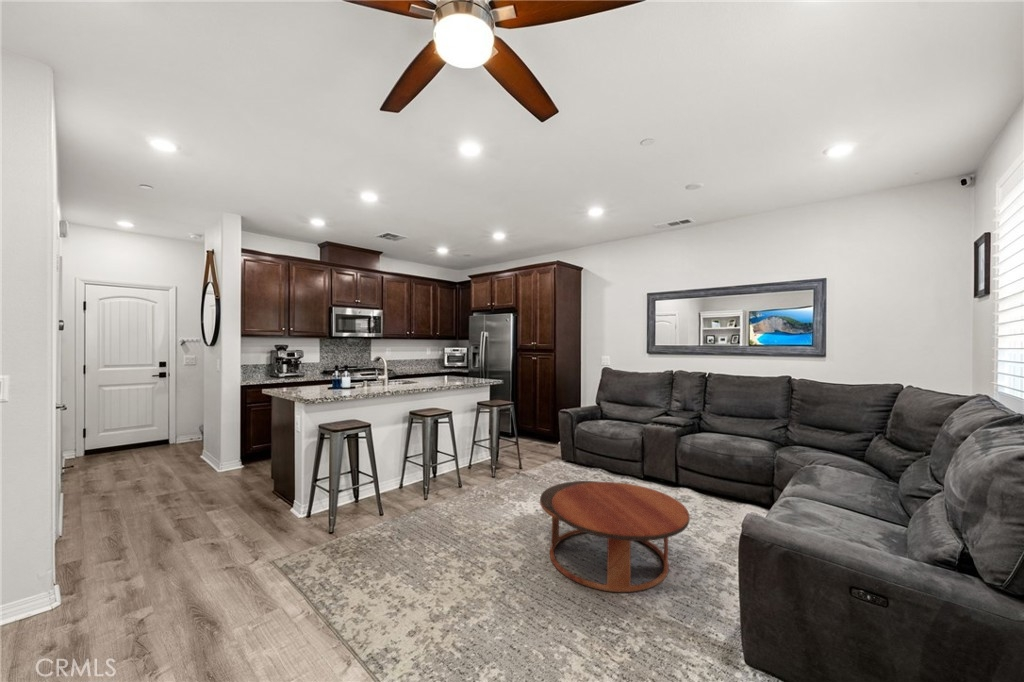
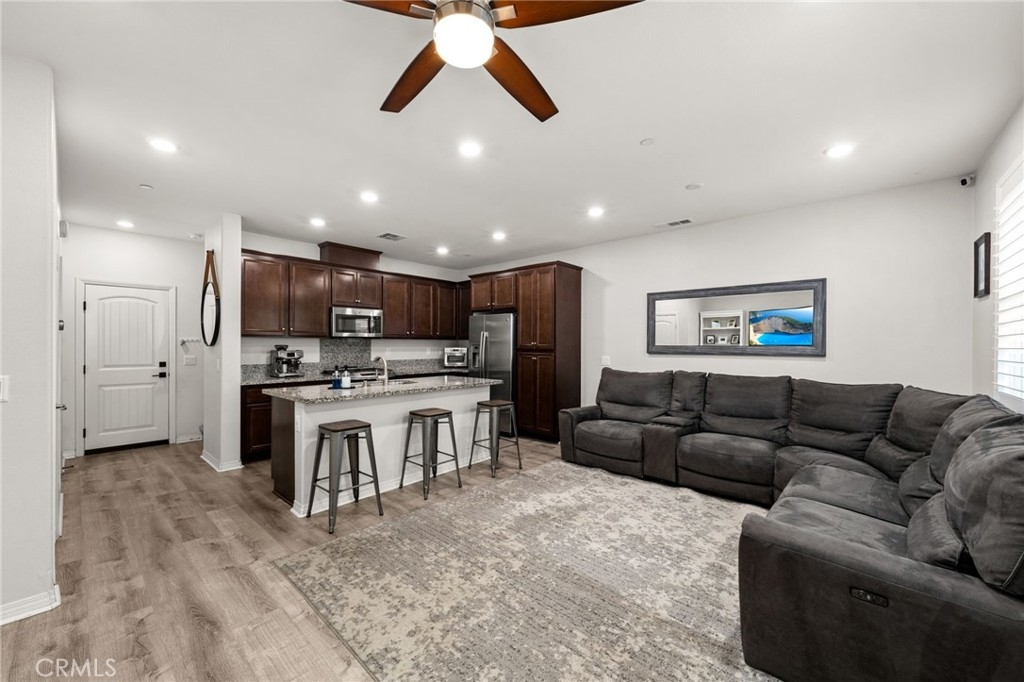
- coffee table [539,480,691,593]
